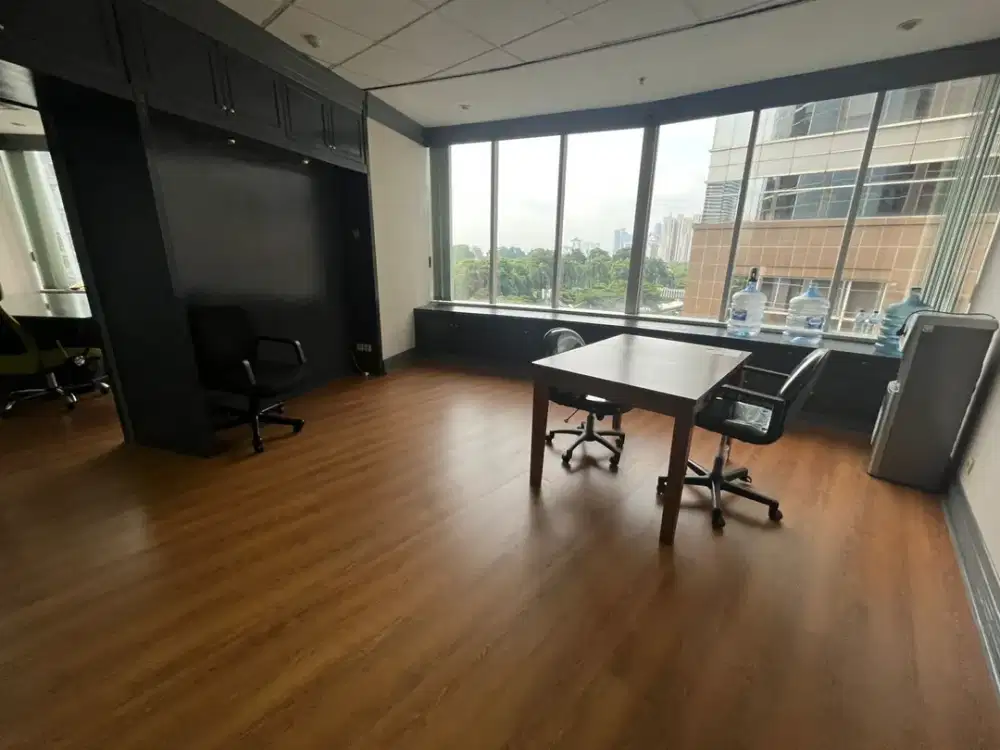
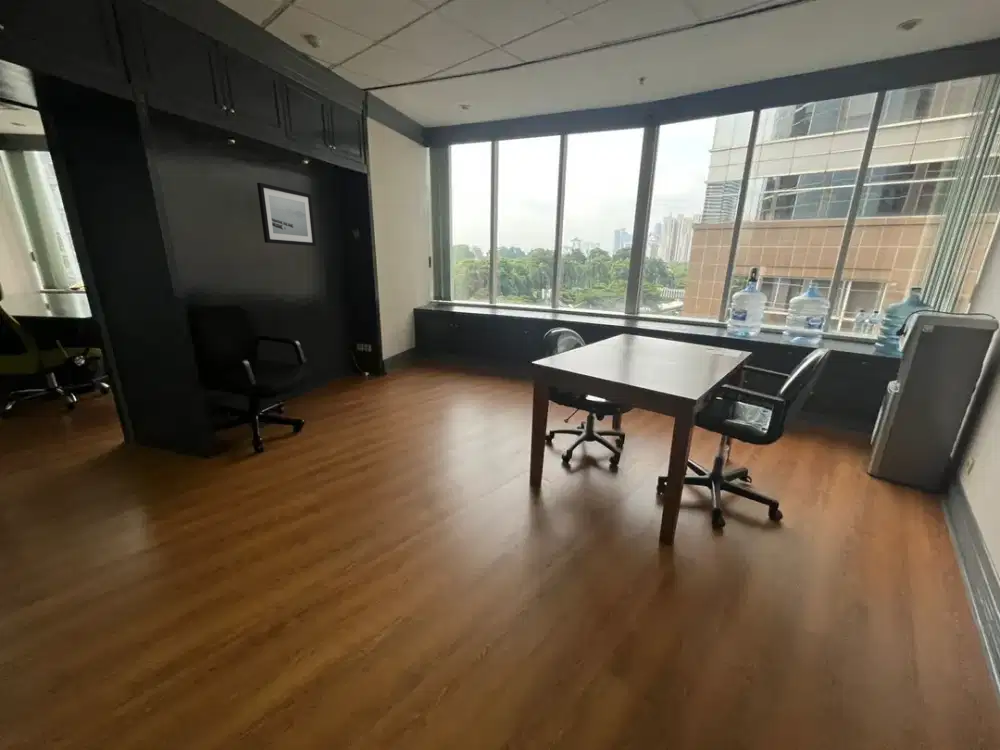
+ wall art [256,182,317,247]
